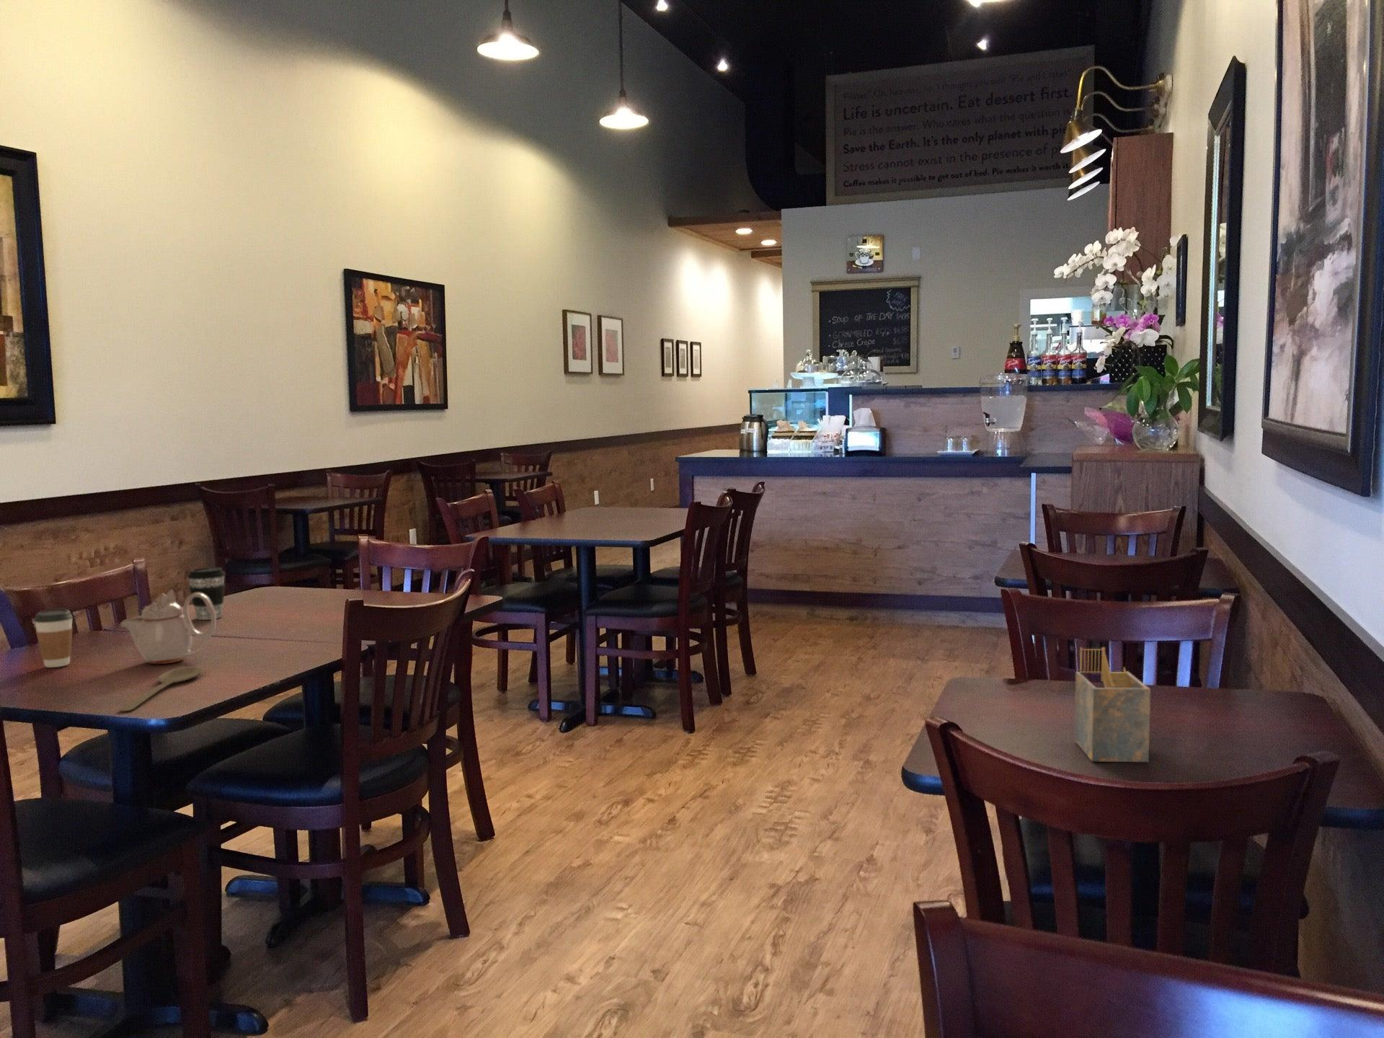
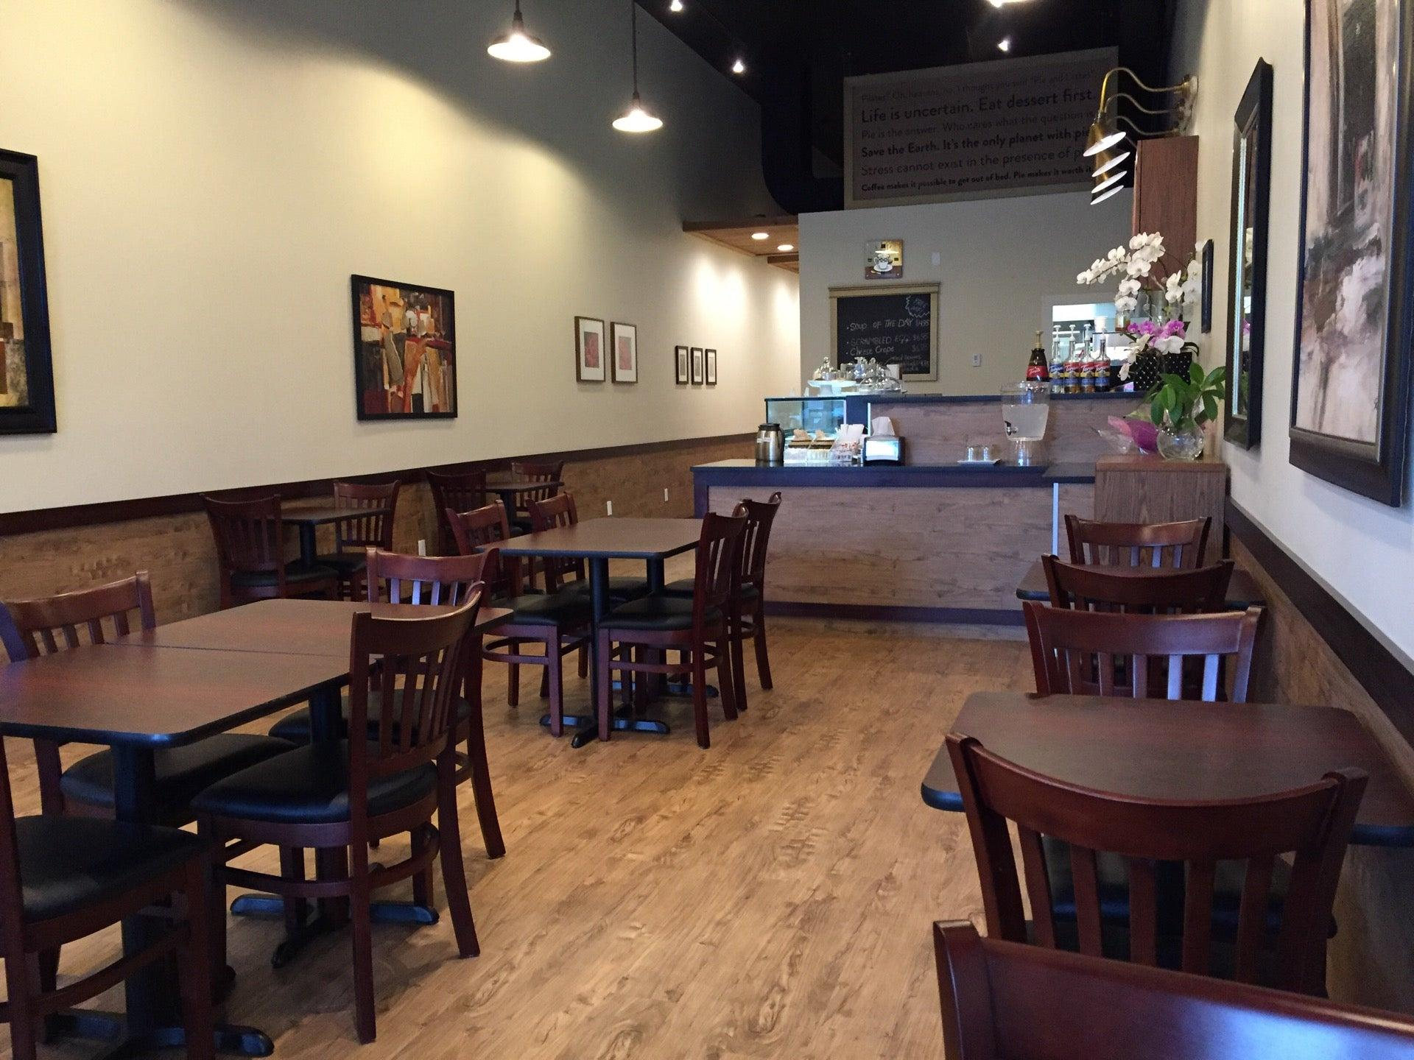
- coffee cup [186,567,227,620]
- wooden spoon [118,665,204,712]
- coffee cup [33,608,73,668]
- napkin holder [1073,647,1151,762]
- teapot [120,589,217,665]
